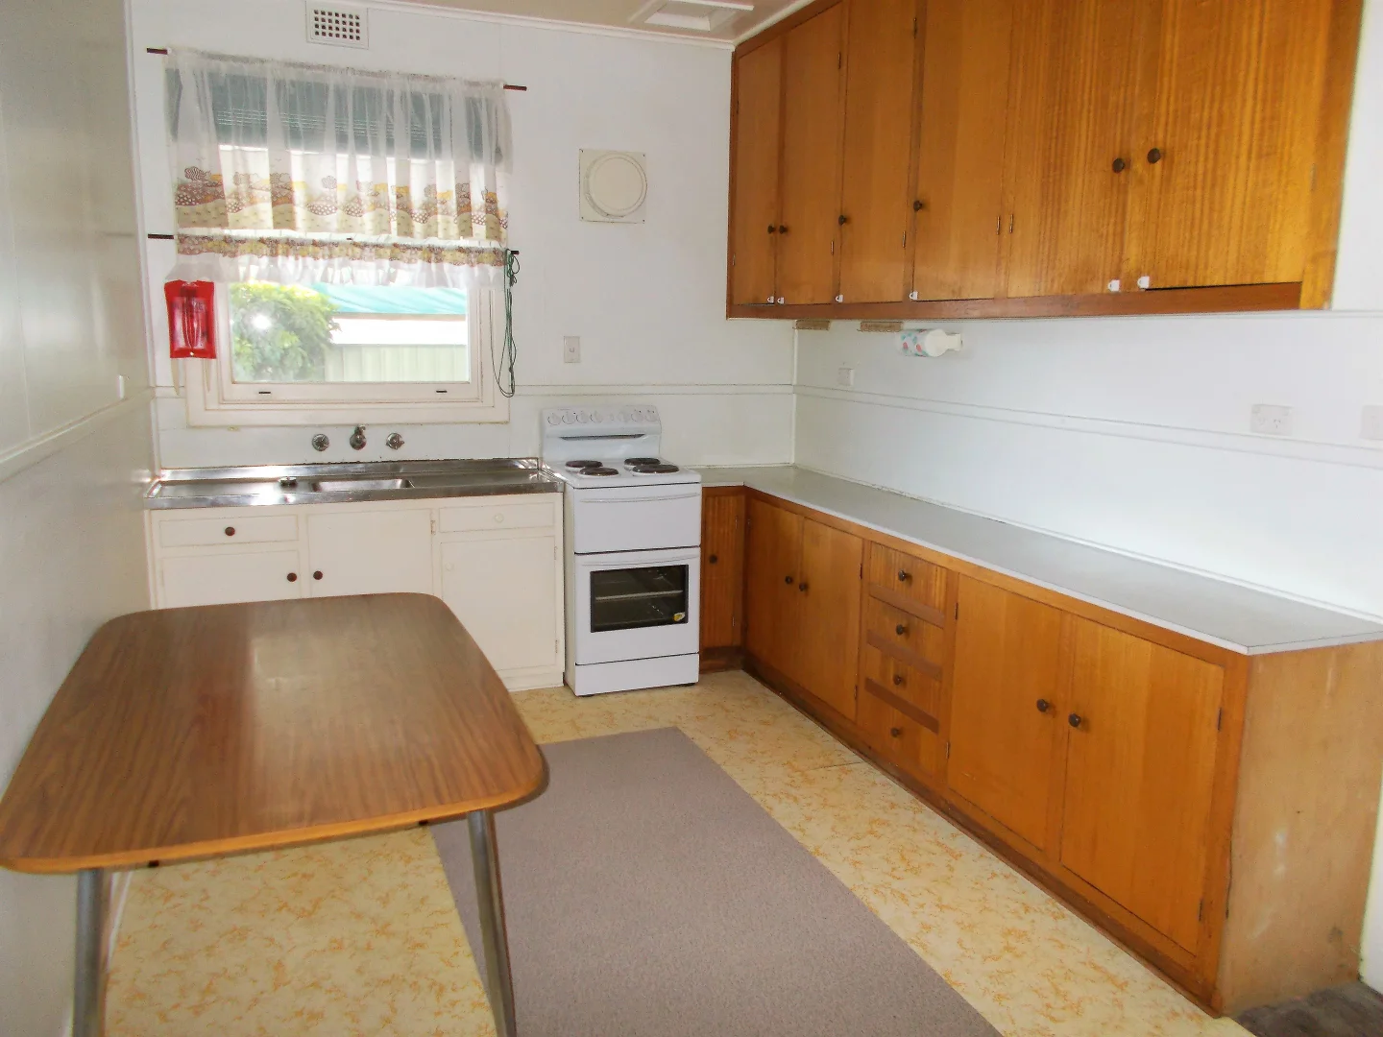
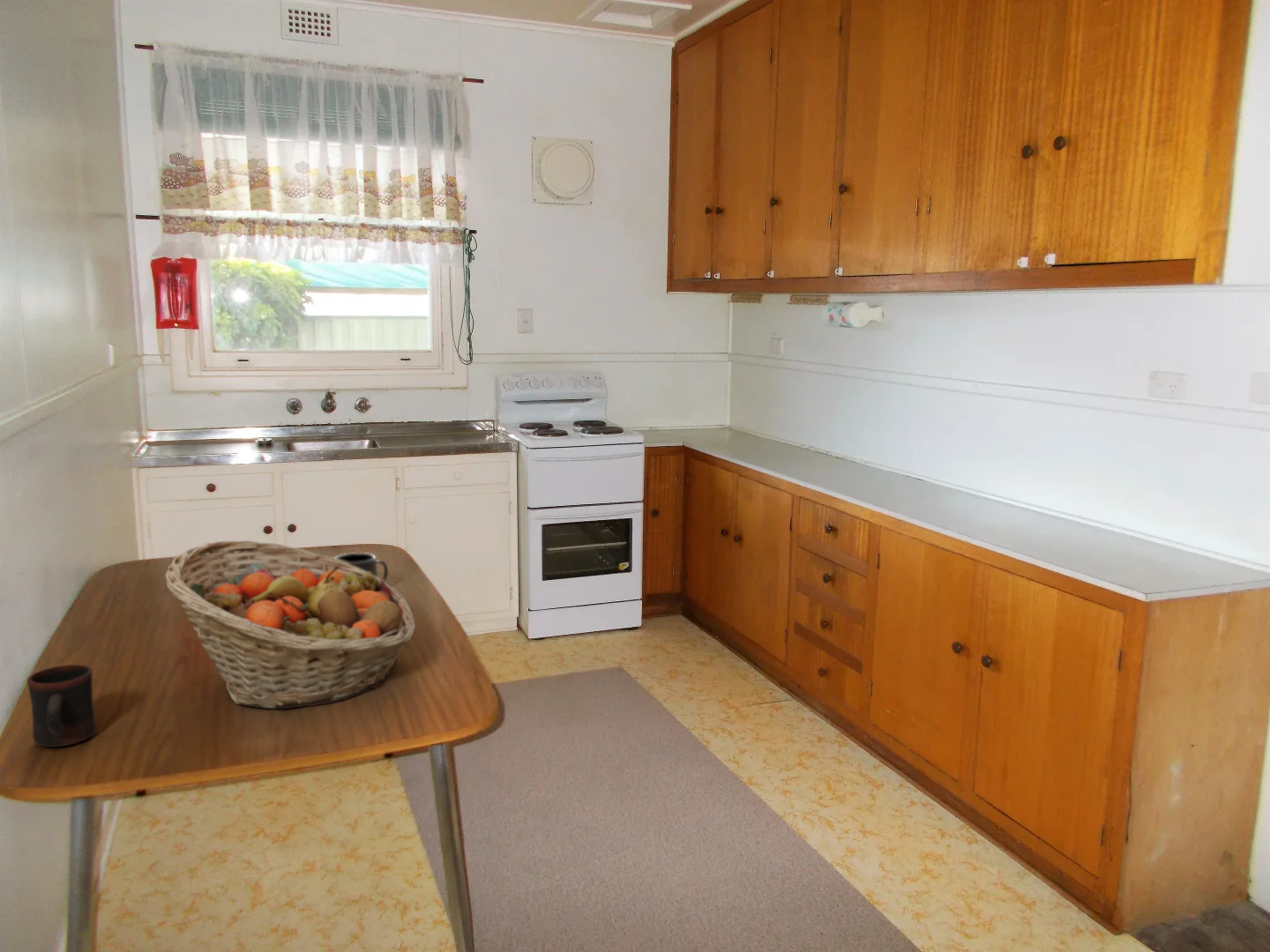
+ fruit basket [164,540,416,710]
+ mug [334,552,389,582]
+ mug [26,664,97,748]
